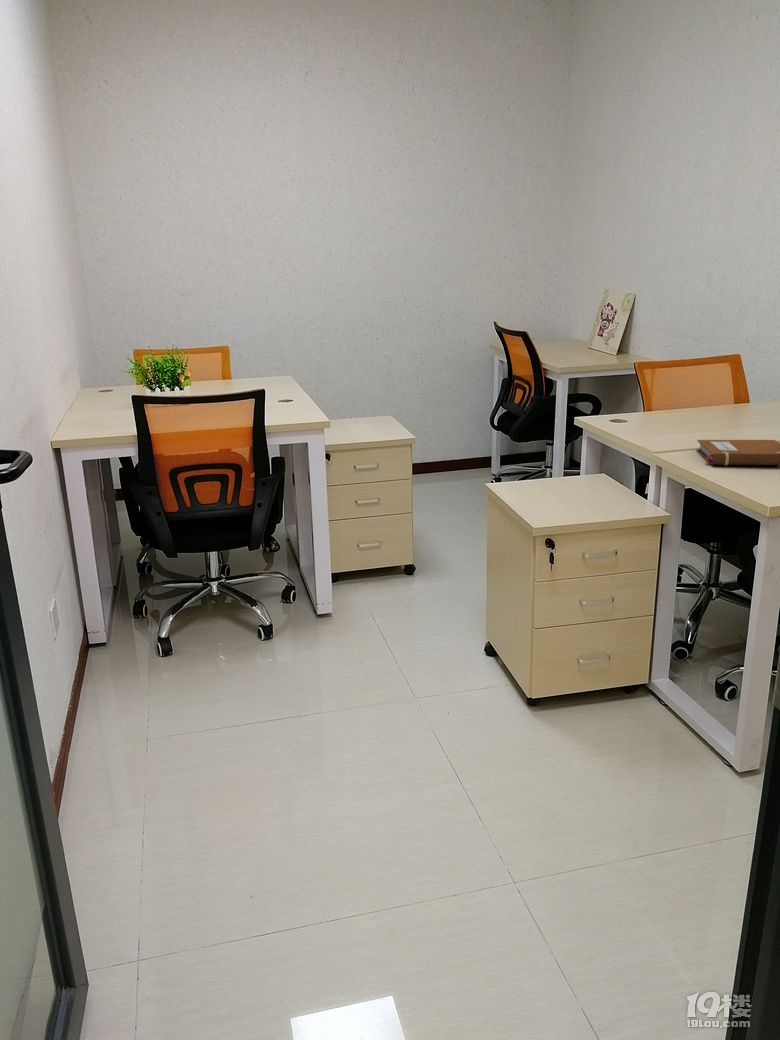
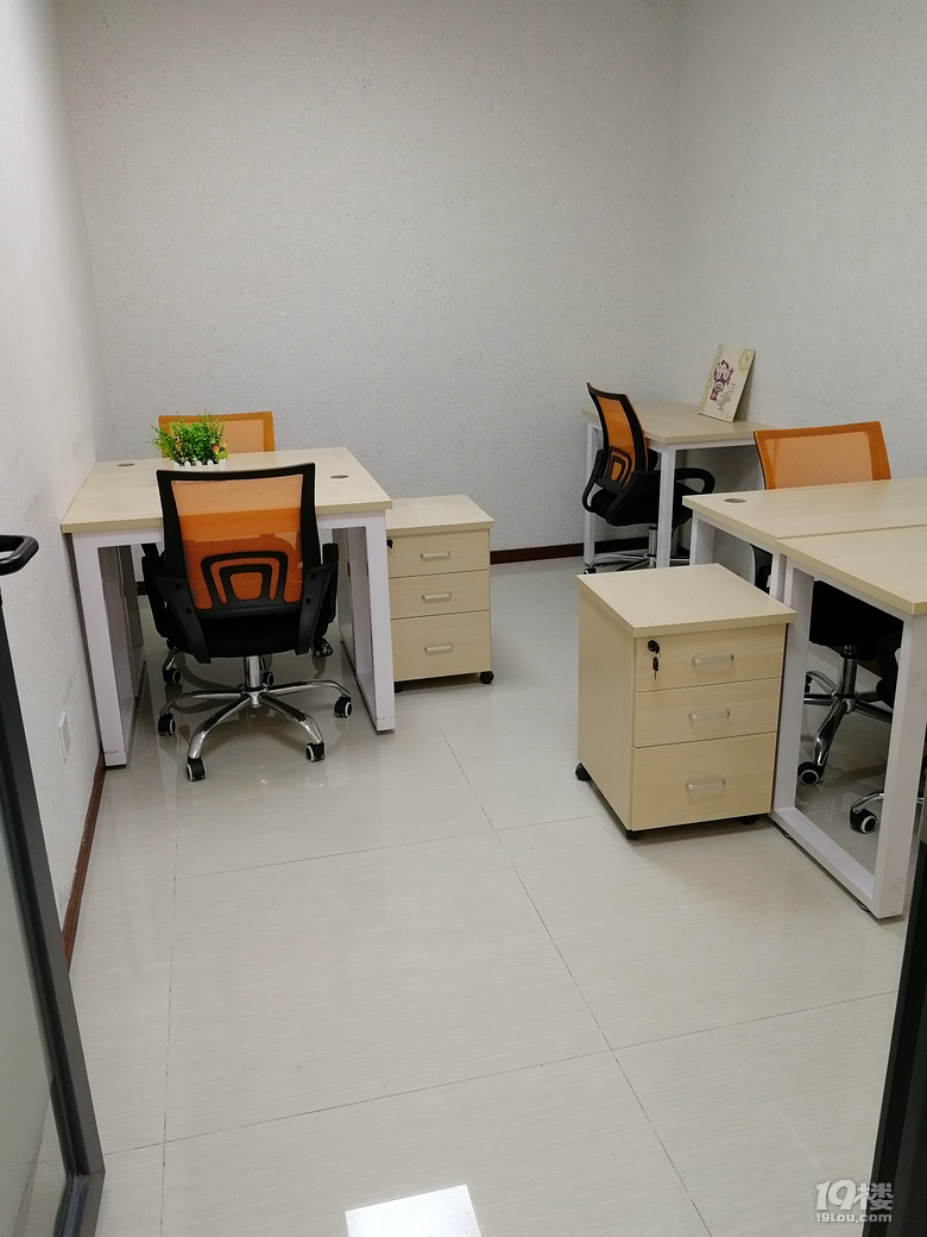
- notebook [696,439,780,466]
